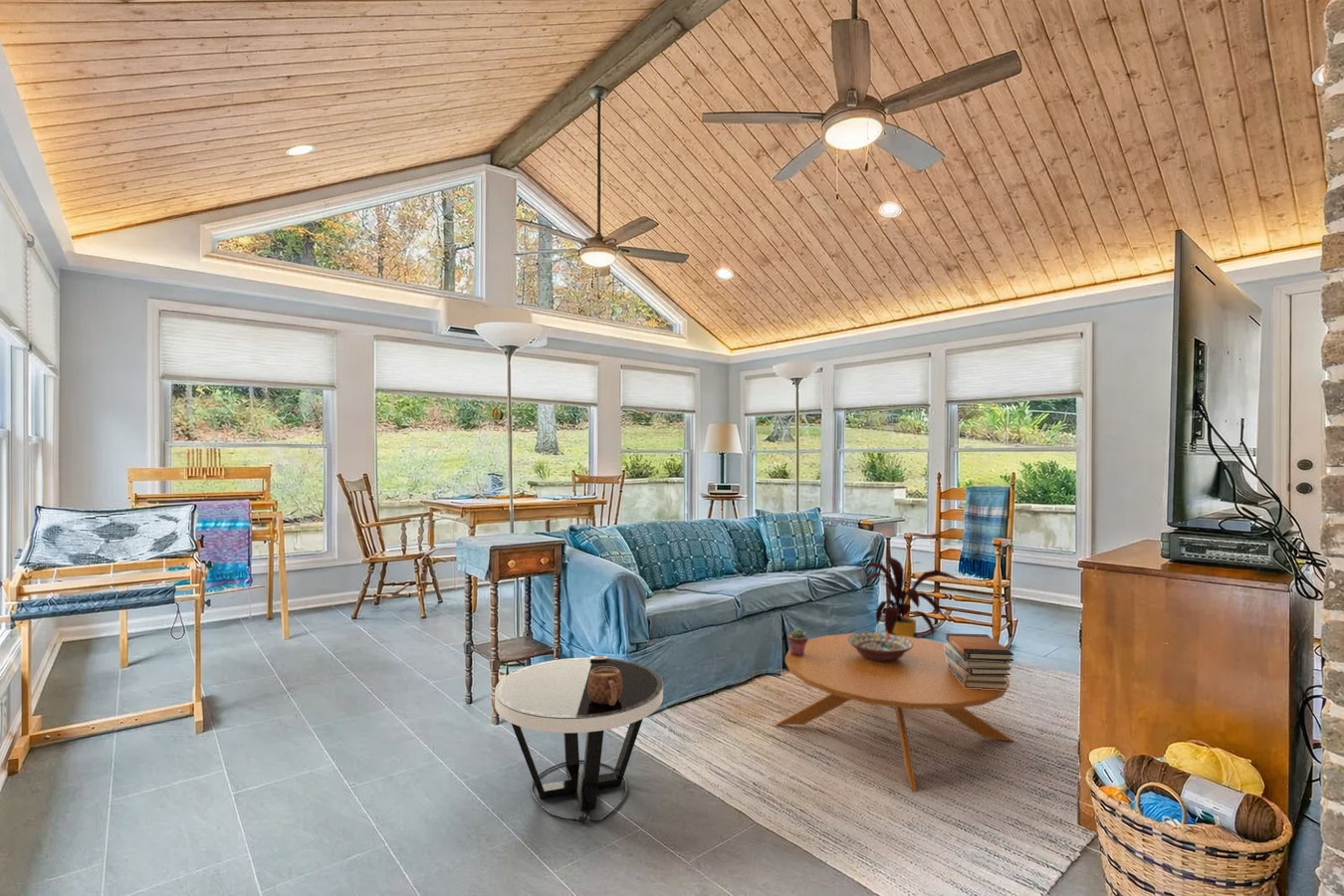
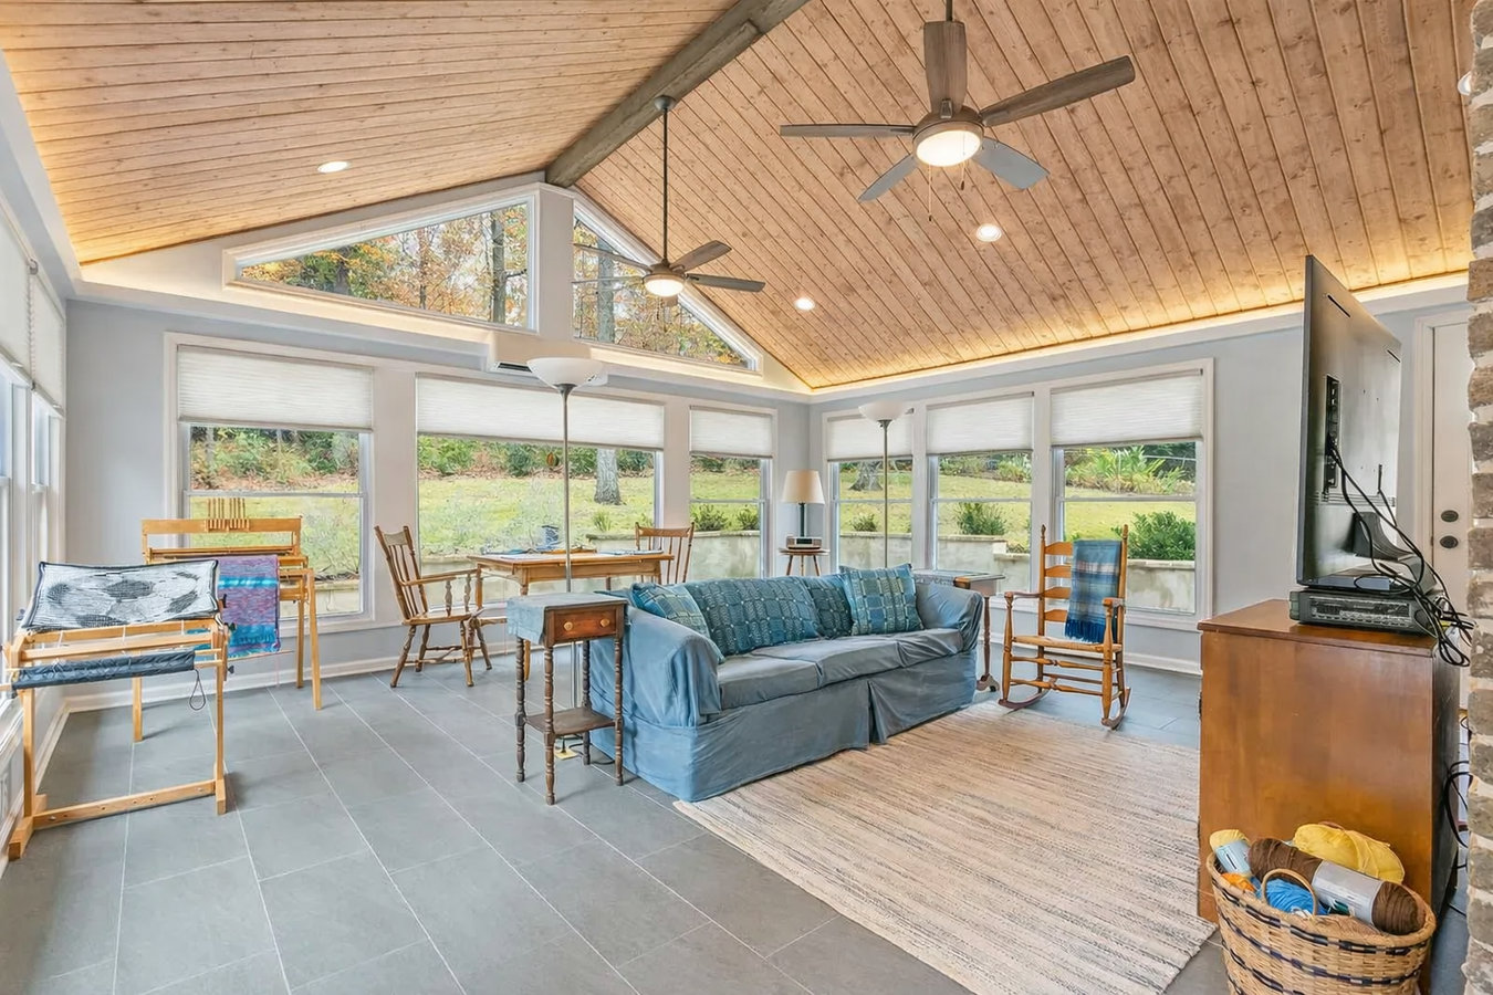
- side table [494,655,664,823]
- book stack [944,632,1014,691]
- decorative bowl [847,631,913,662]
- coffee table [775,632,1015,792]
- house plant [848,556,964,639]
- potted succulent [786,627,808,656]
- mug [587,666,622,706]
